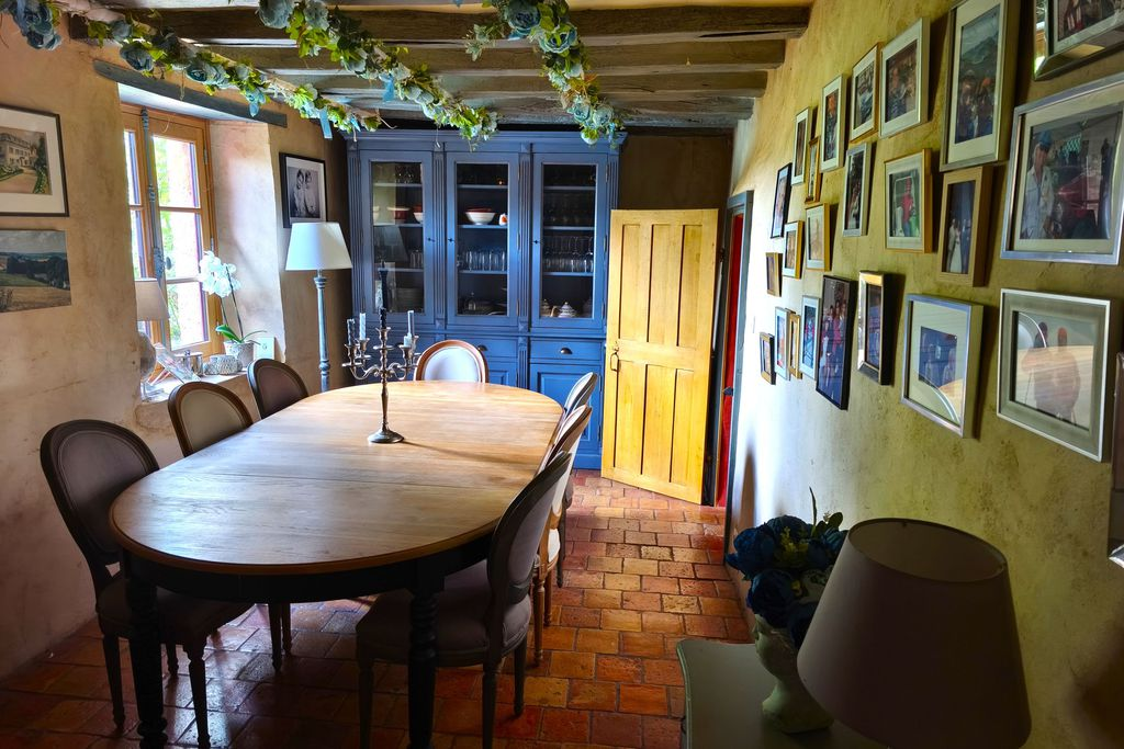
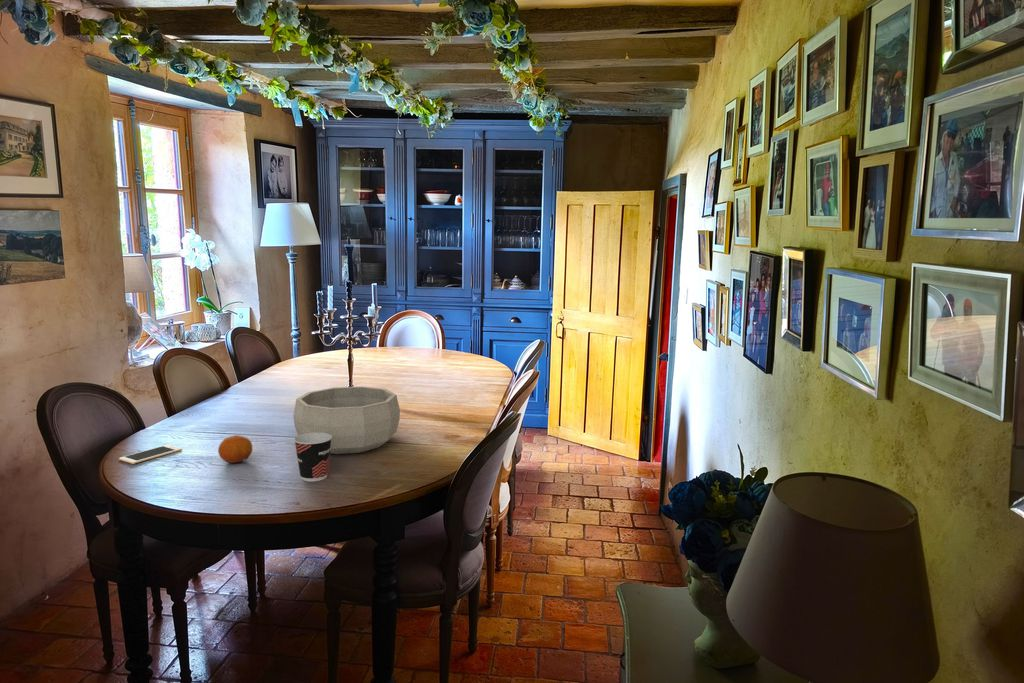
+ decorative bowl [293,385,401,455]
+ cup [293,433,332,482]
+ fruit [217,434,253,464]
+ cell phone [118,444,183,465]
